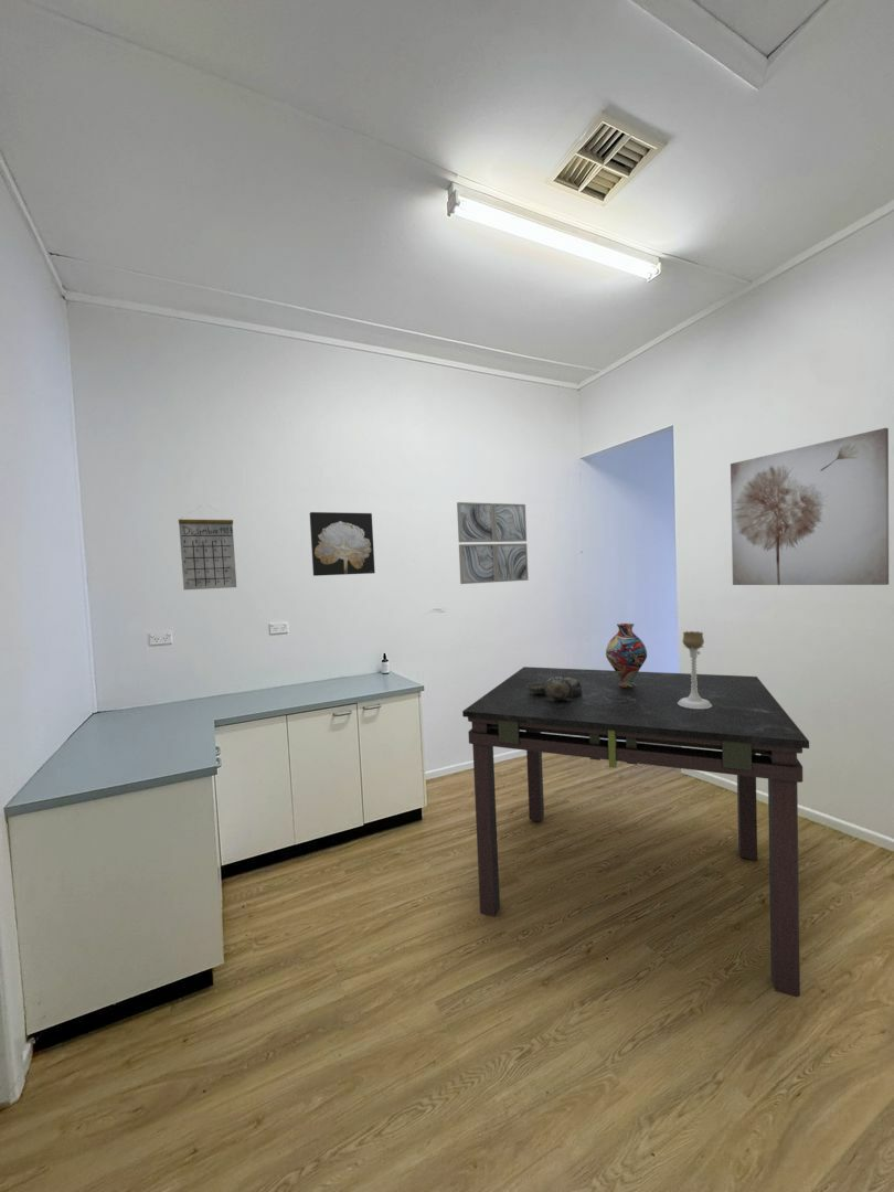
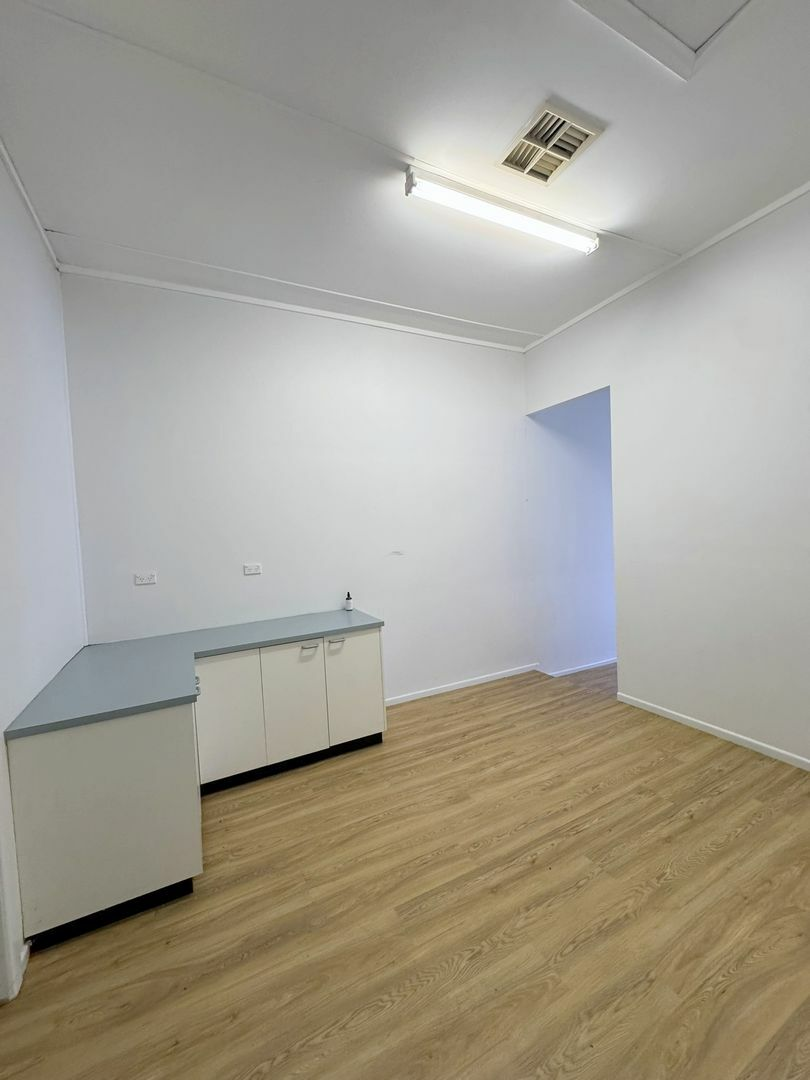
- calendar [178,504,237,590]
- wall art [456,501,529,585]
- wall art [309,511,376,577]
- candle holder [678,630,712,709]
- decorative bowl [526,677,582,700]
- vase [605,622,648,687]
- dining table [461,666,810,998]
- wall art [730,427,890,586]
